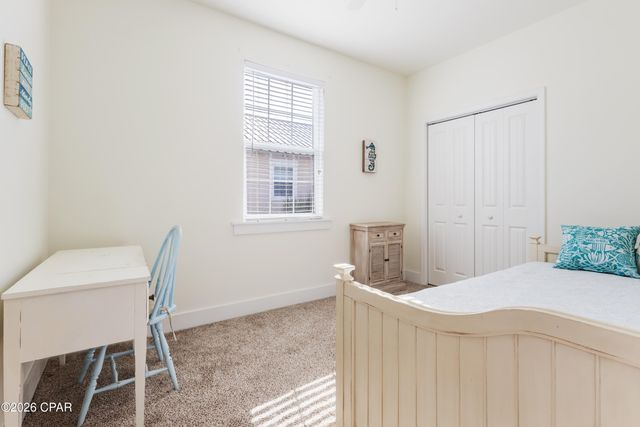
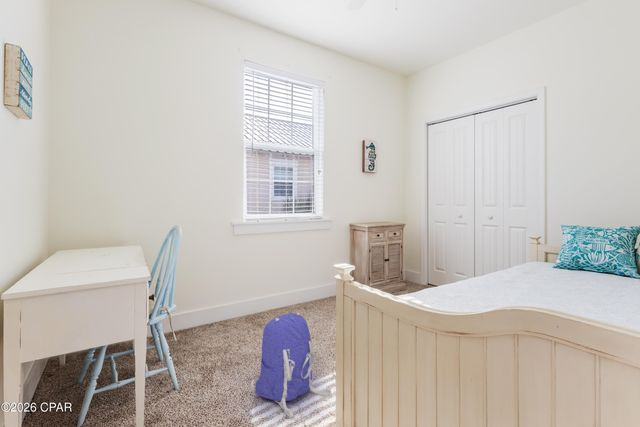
+ backpack [250,312,332,419]
